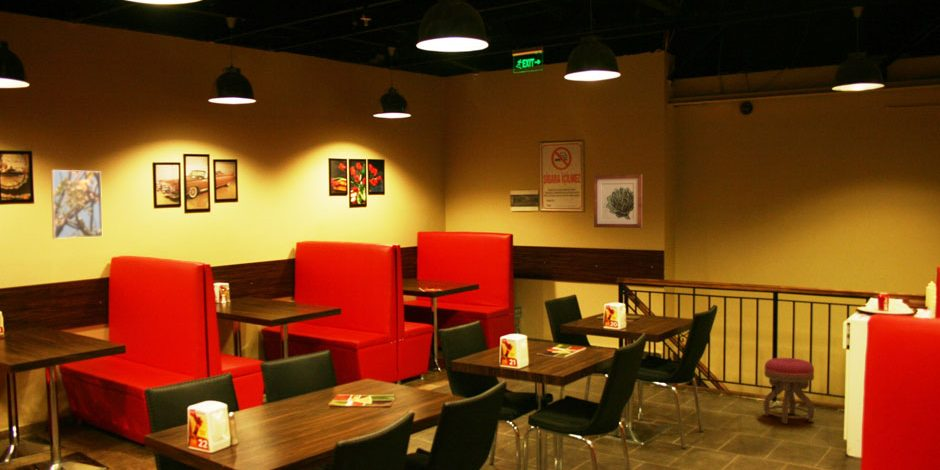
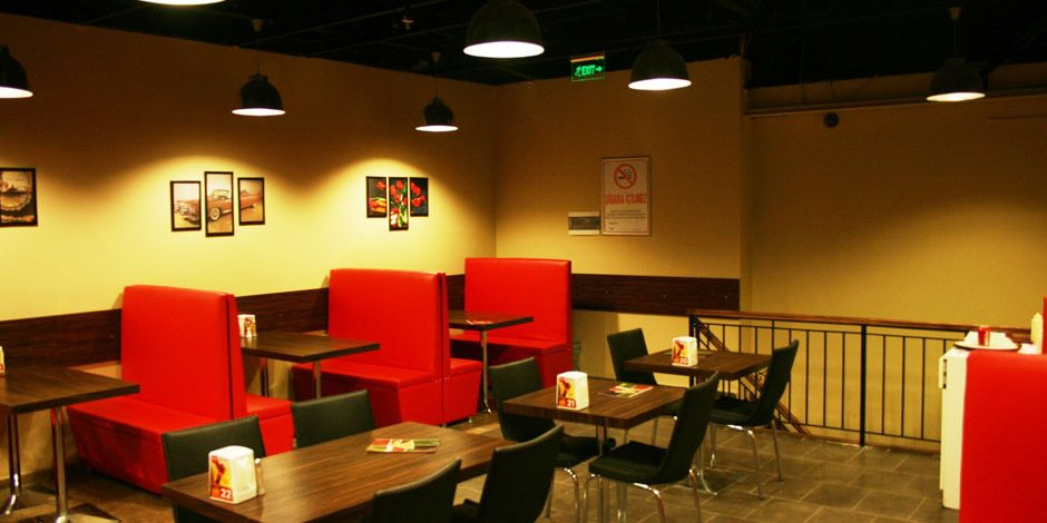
- wall art [593,173,643,229]
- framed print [50,169,103,240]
- stool [762,357,816,425]
